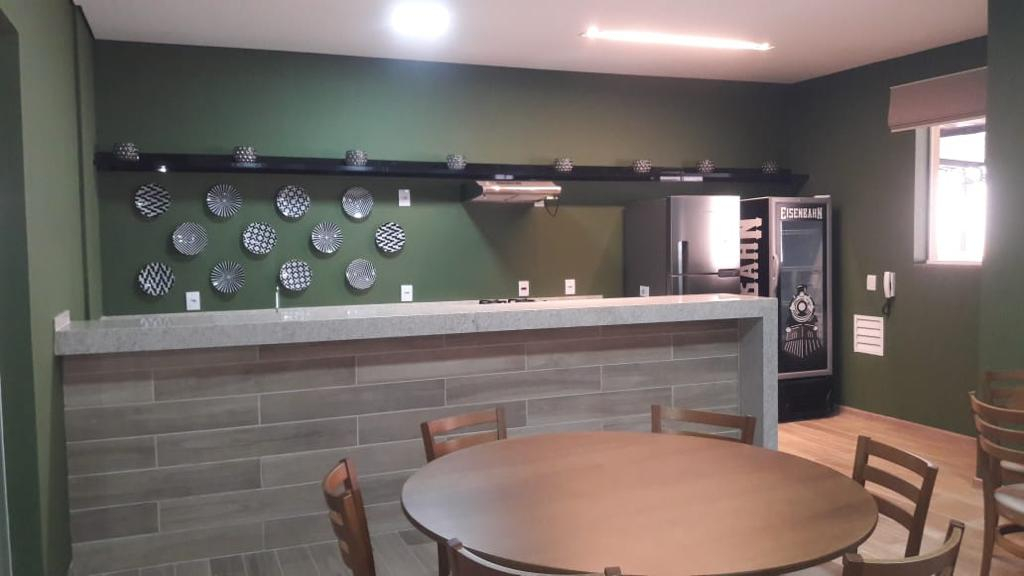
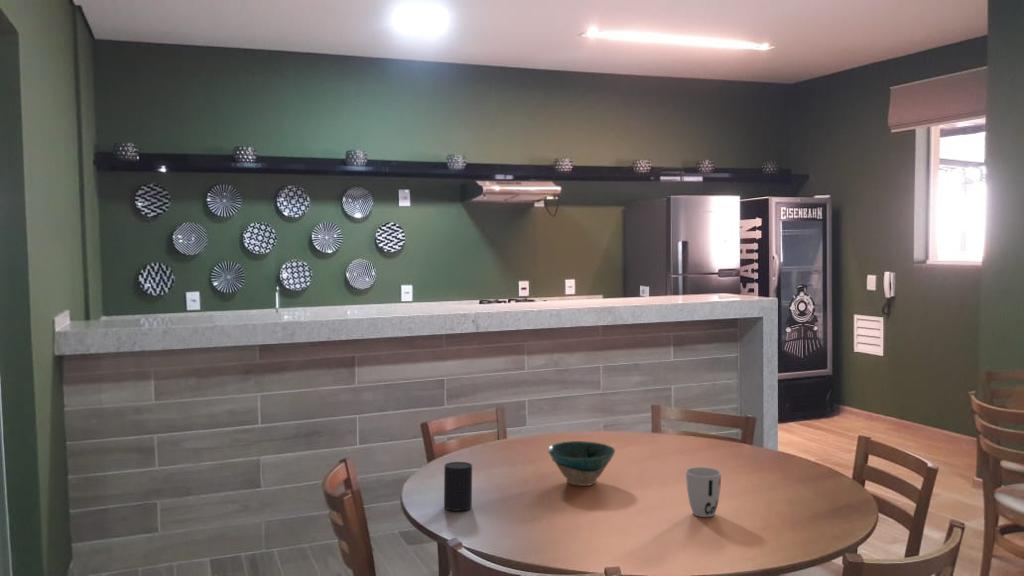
+ bowl [547,440,616,487]
+ cup [685,466,722,518]
+ cup [443,461,473,512]
